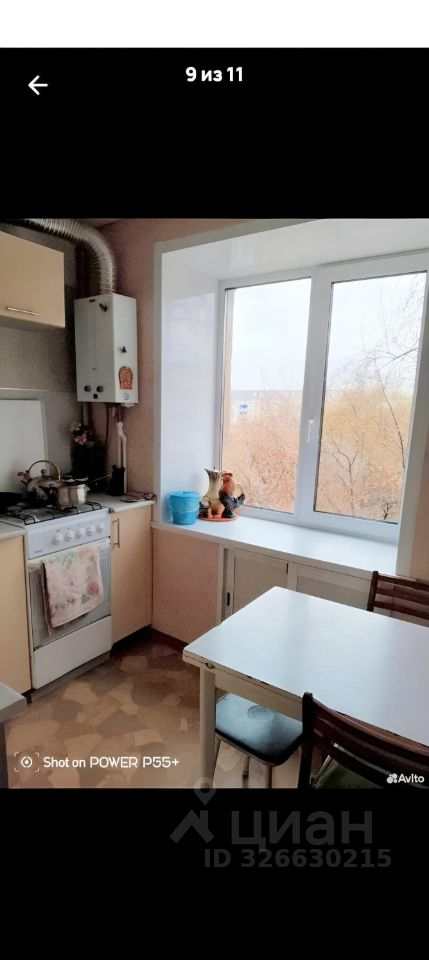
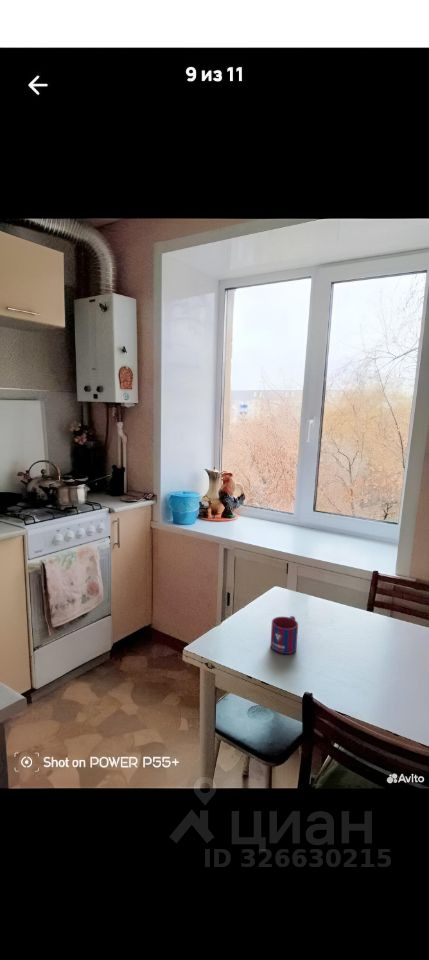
+ mug [270,615,299,655]
